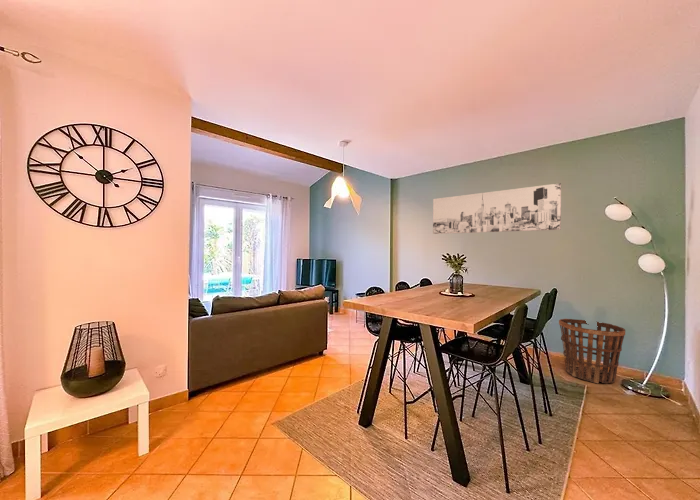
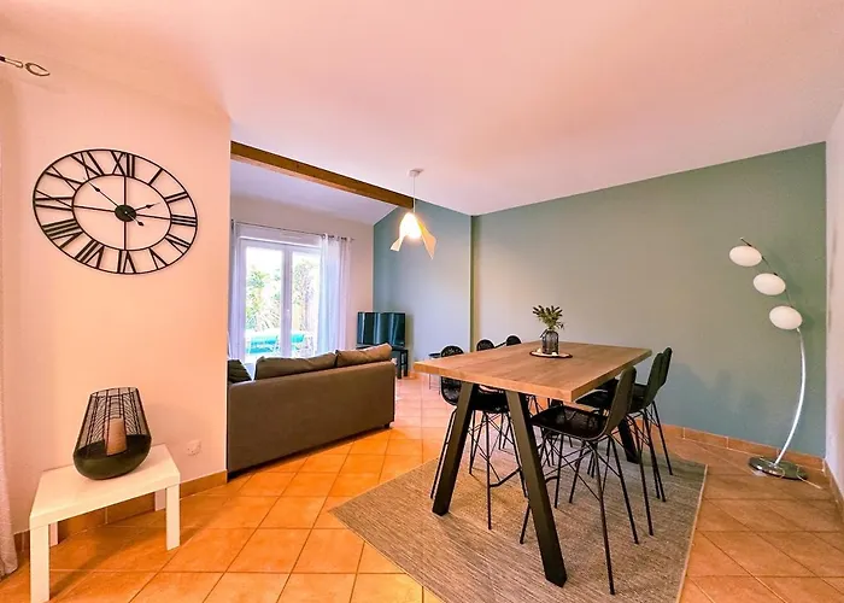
- basket [558,318,626,384]
- wall art [432,182,562,235]
